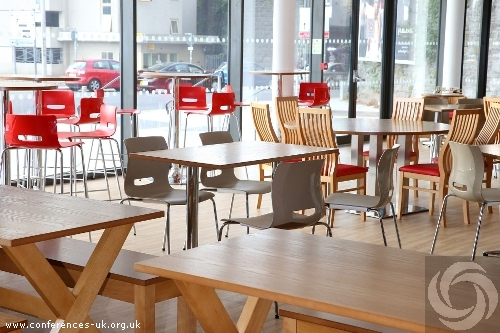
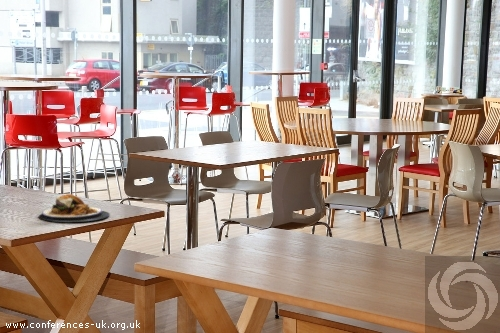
+ plate [38,193,111,223]
